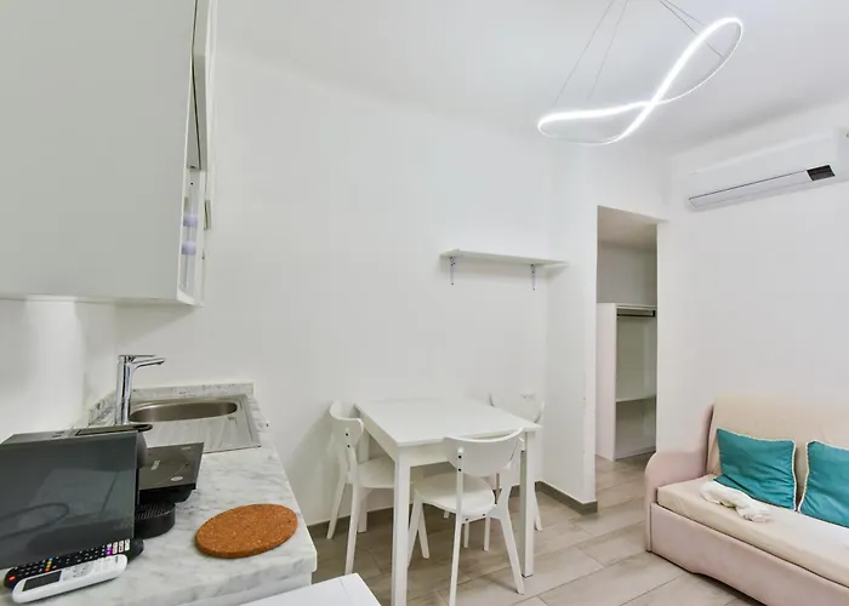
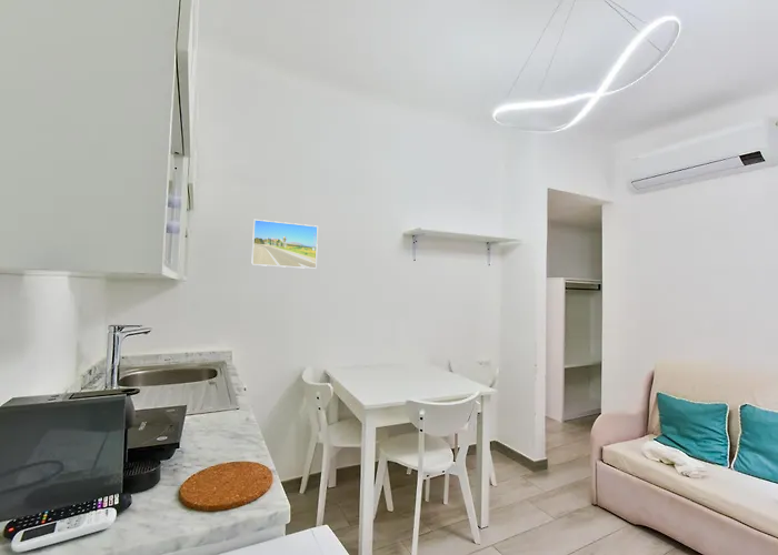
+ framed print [250,219,319,270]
